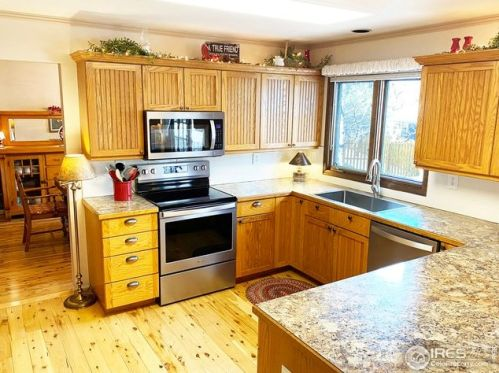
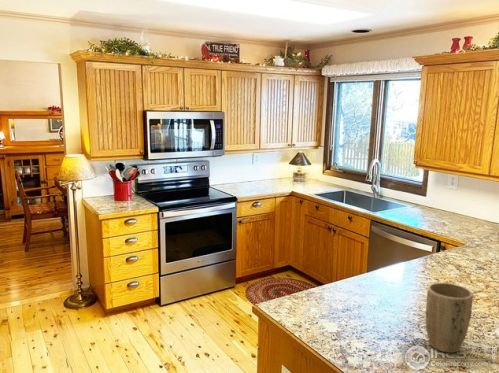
+ plant pot [425,282,474,354]
